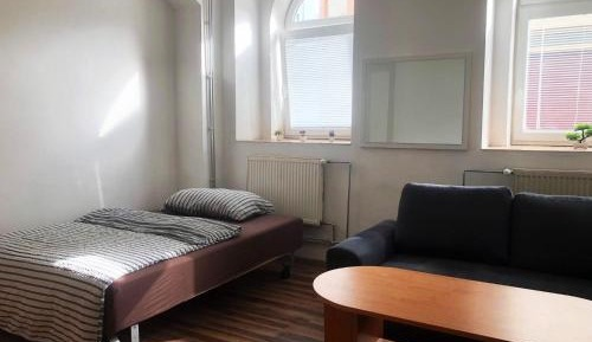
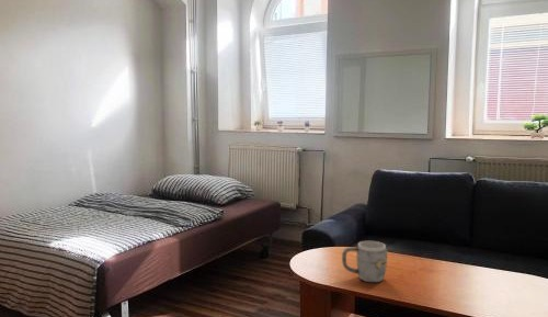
+ mug [341,240,389,284]
